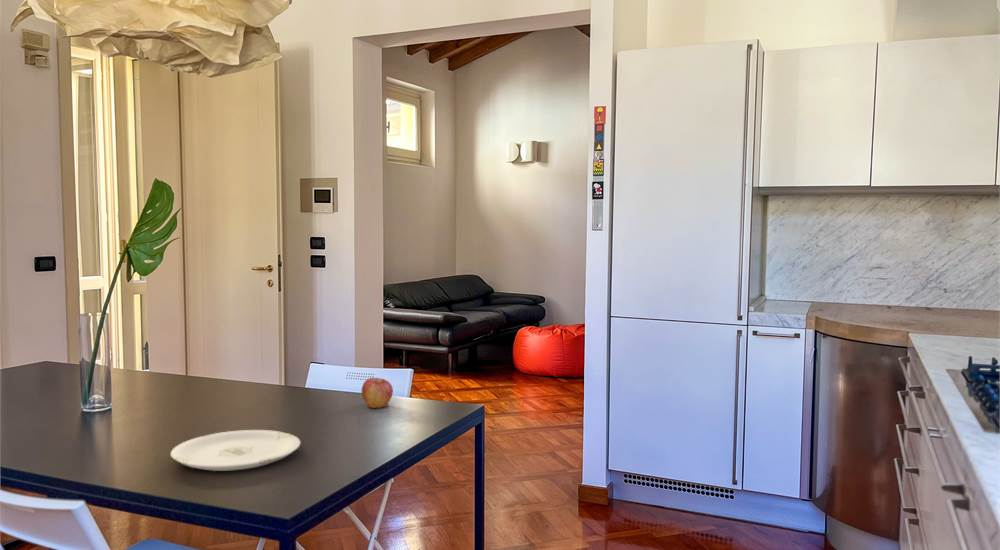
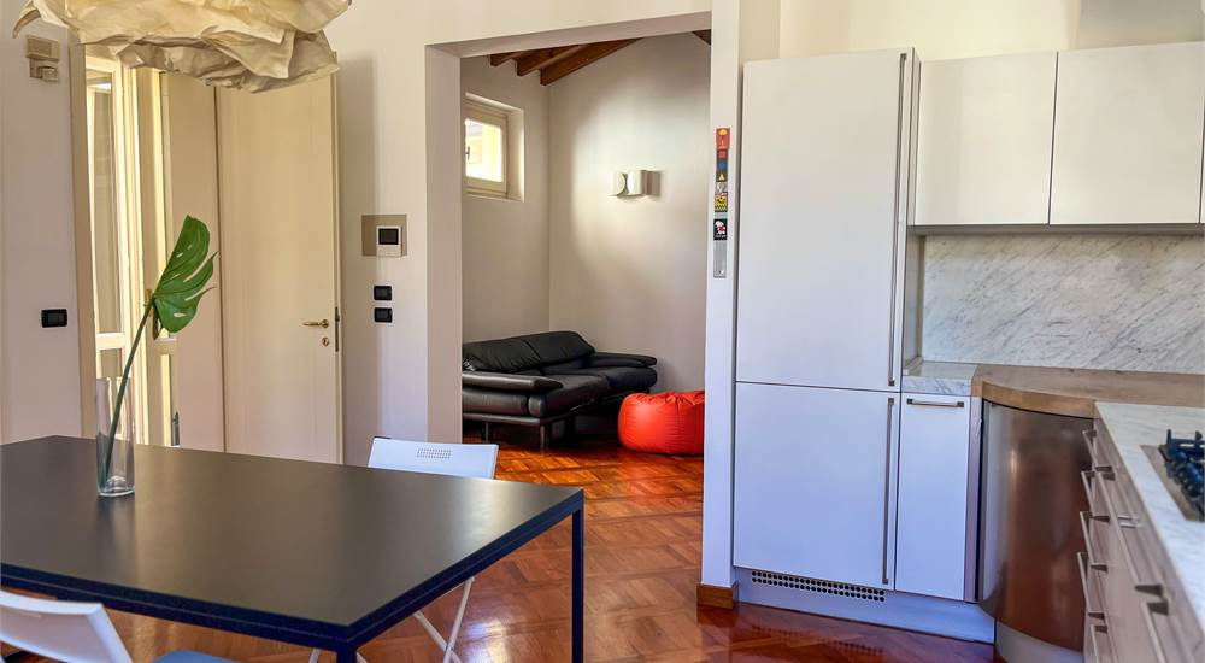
- plate [170,429,301,472]
- apple [361,377,394,409]
